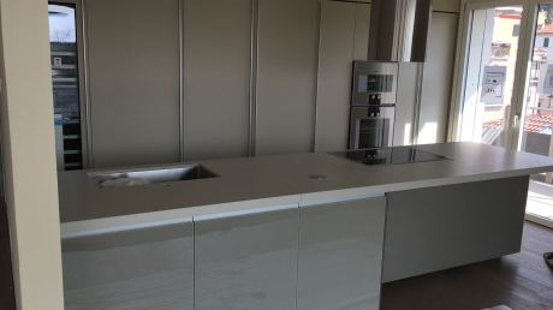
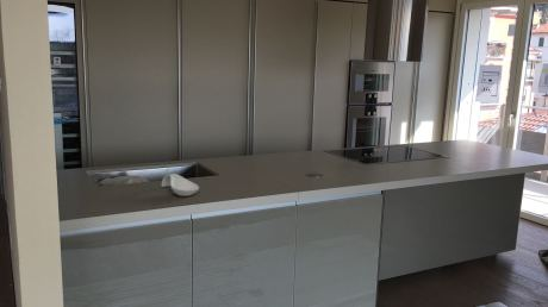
+ spoon rest [161,173,200,198]
